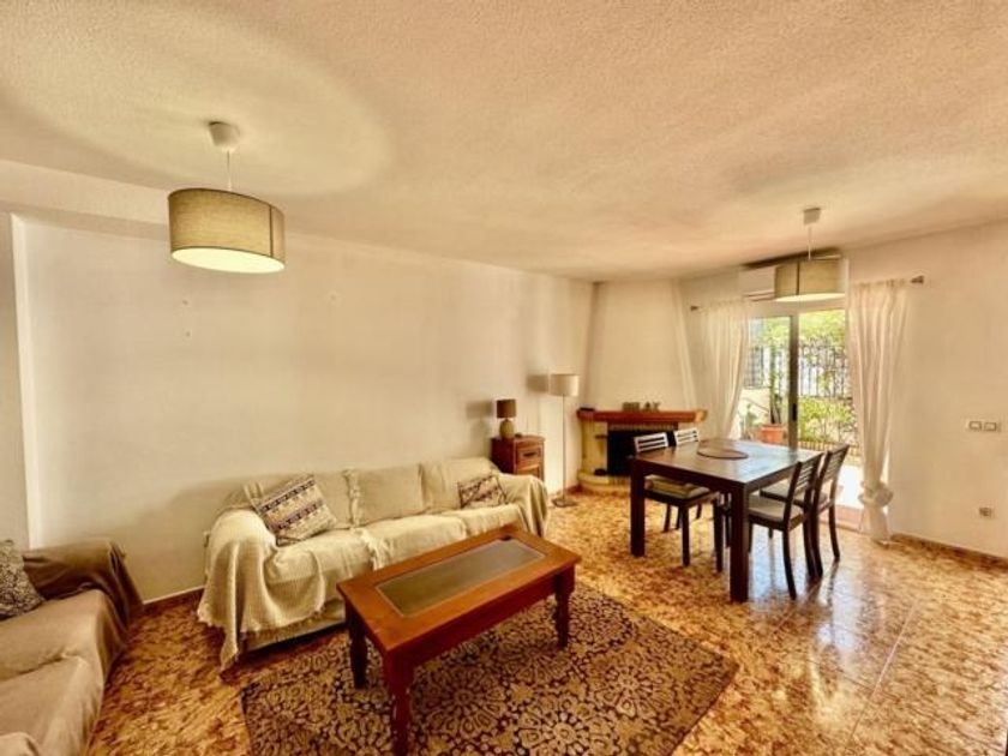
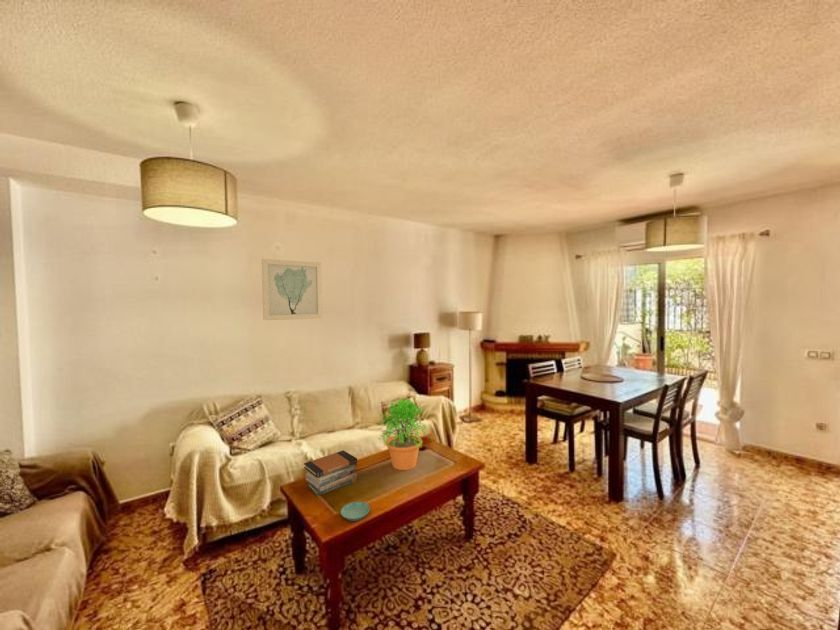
+ saucer [340,501,371,522]
+ potted plant [376,397,429,471]
+ book stack [303,450,358,497]
+ wall art [261,258,323,321]
